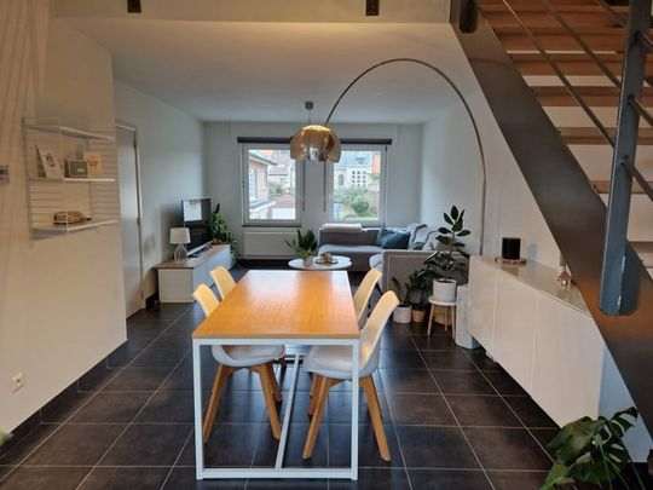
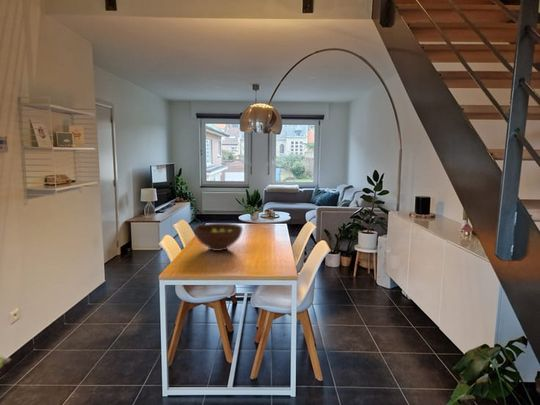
+ fruit bowl [193,222,244,252]
